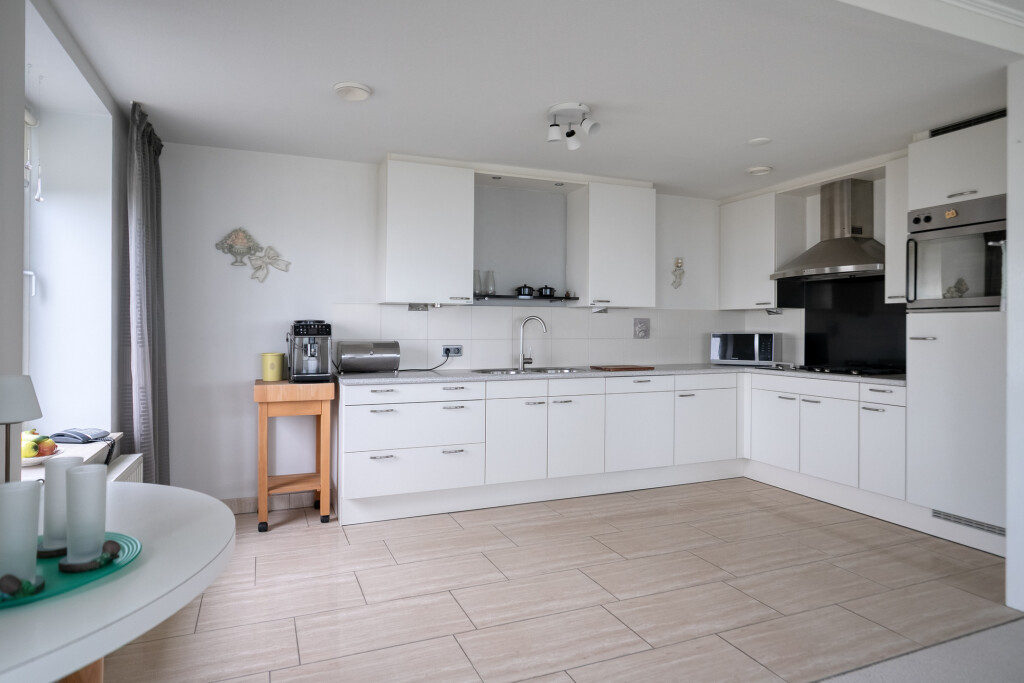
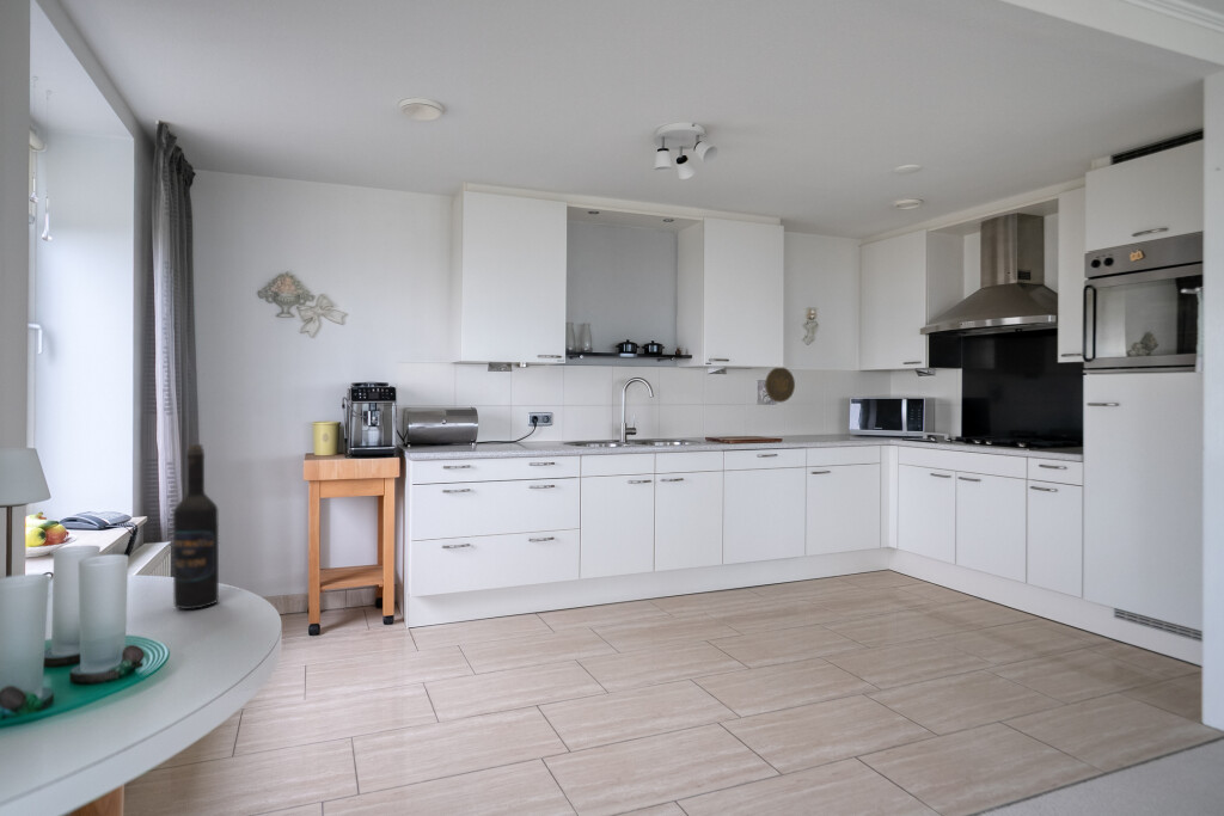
+ wine bottle [172,443,220,611]
+ decorative plate [764,367,796,404]
